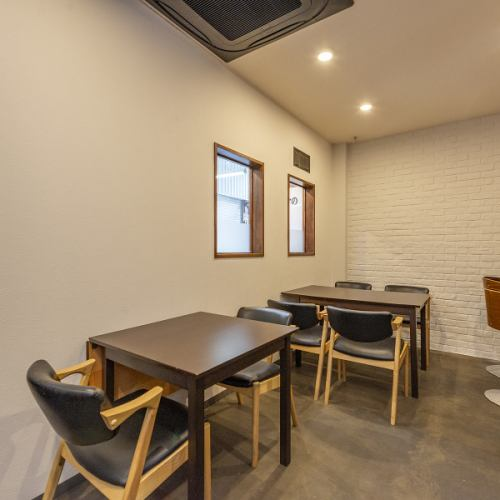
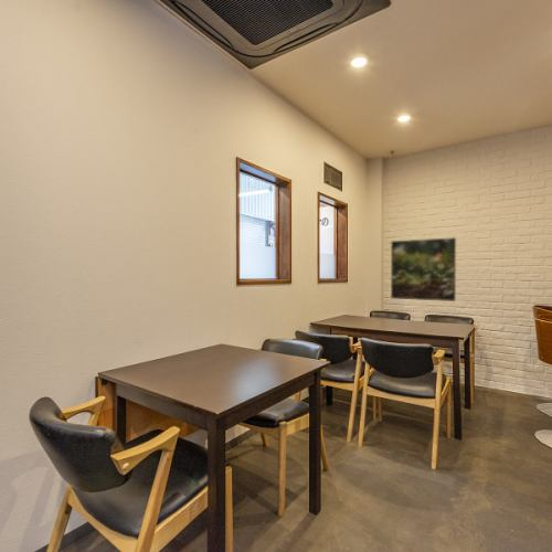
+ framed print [390,236,457,302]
